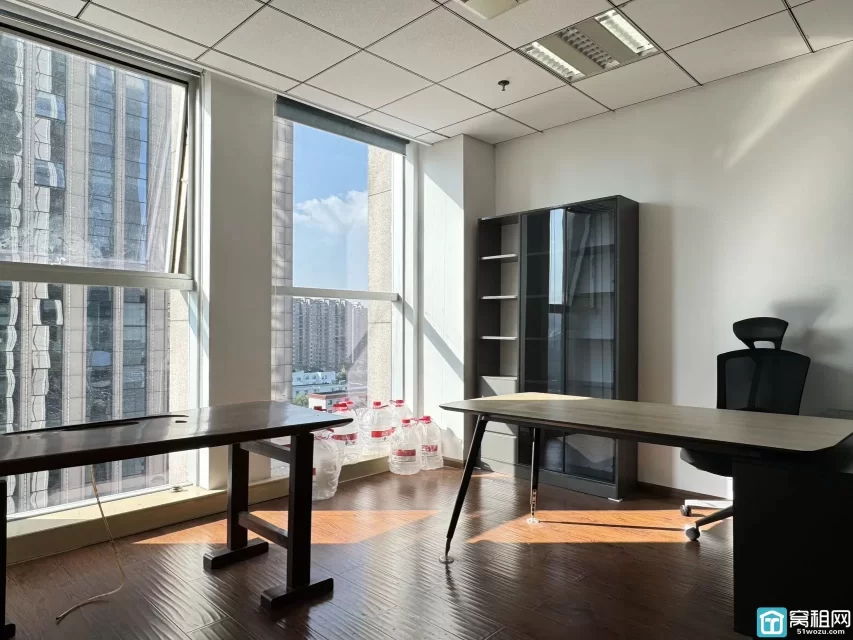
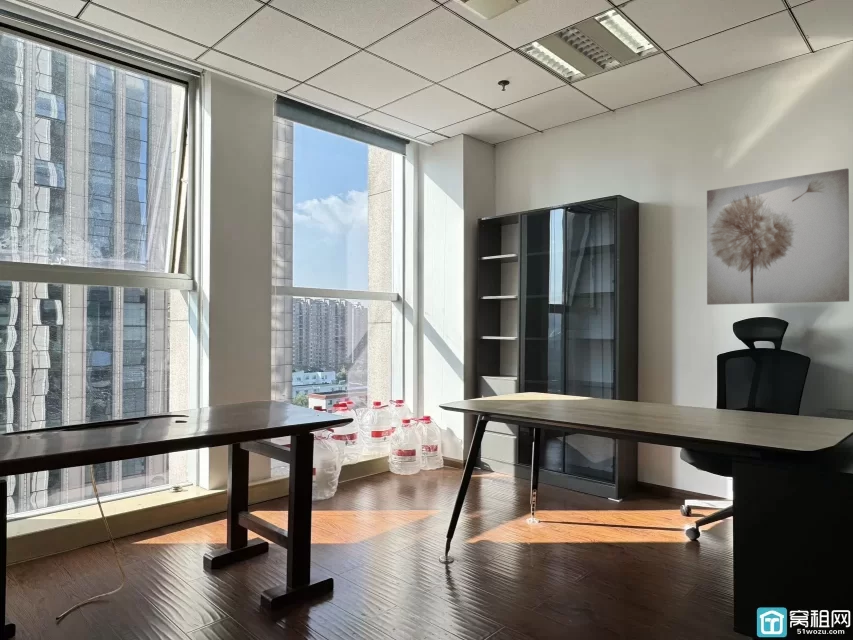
+ wall art [706,167,850,306]
